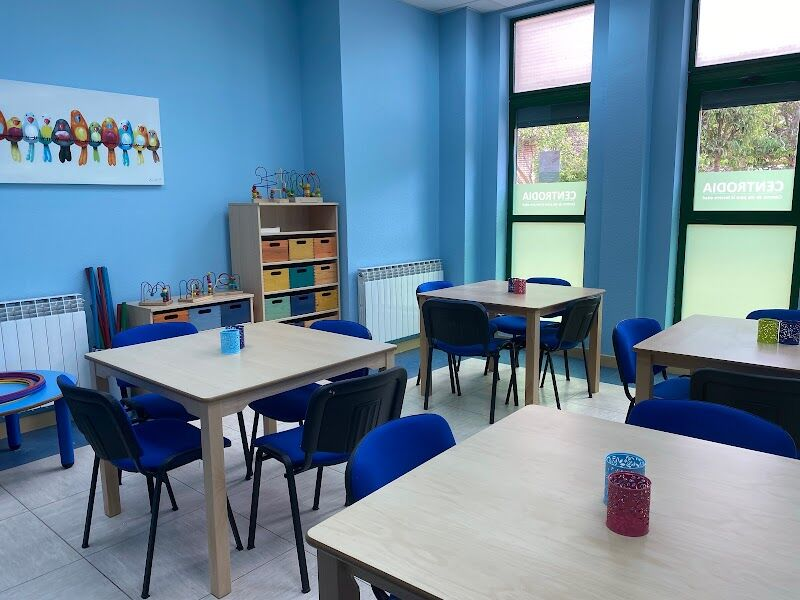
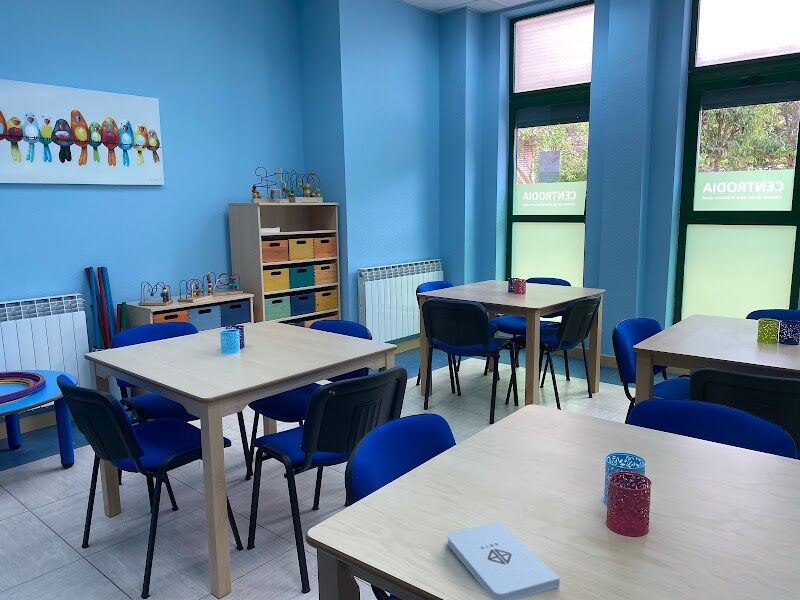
+ notepad [446,521,561,600]
